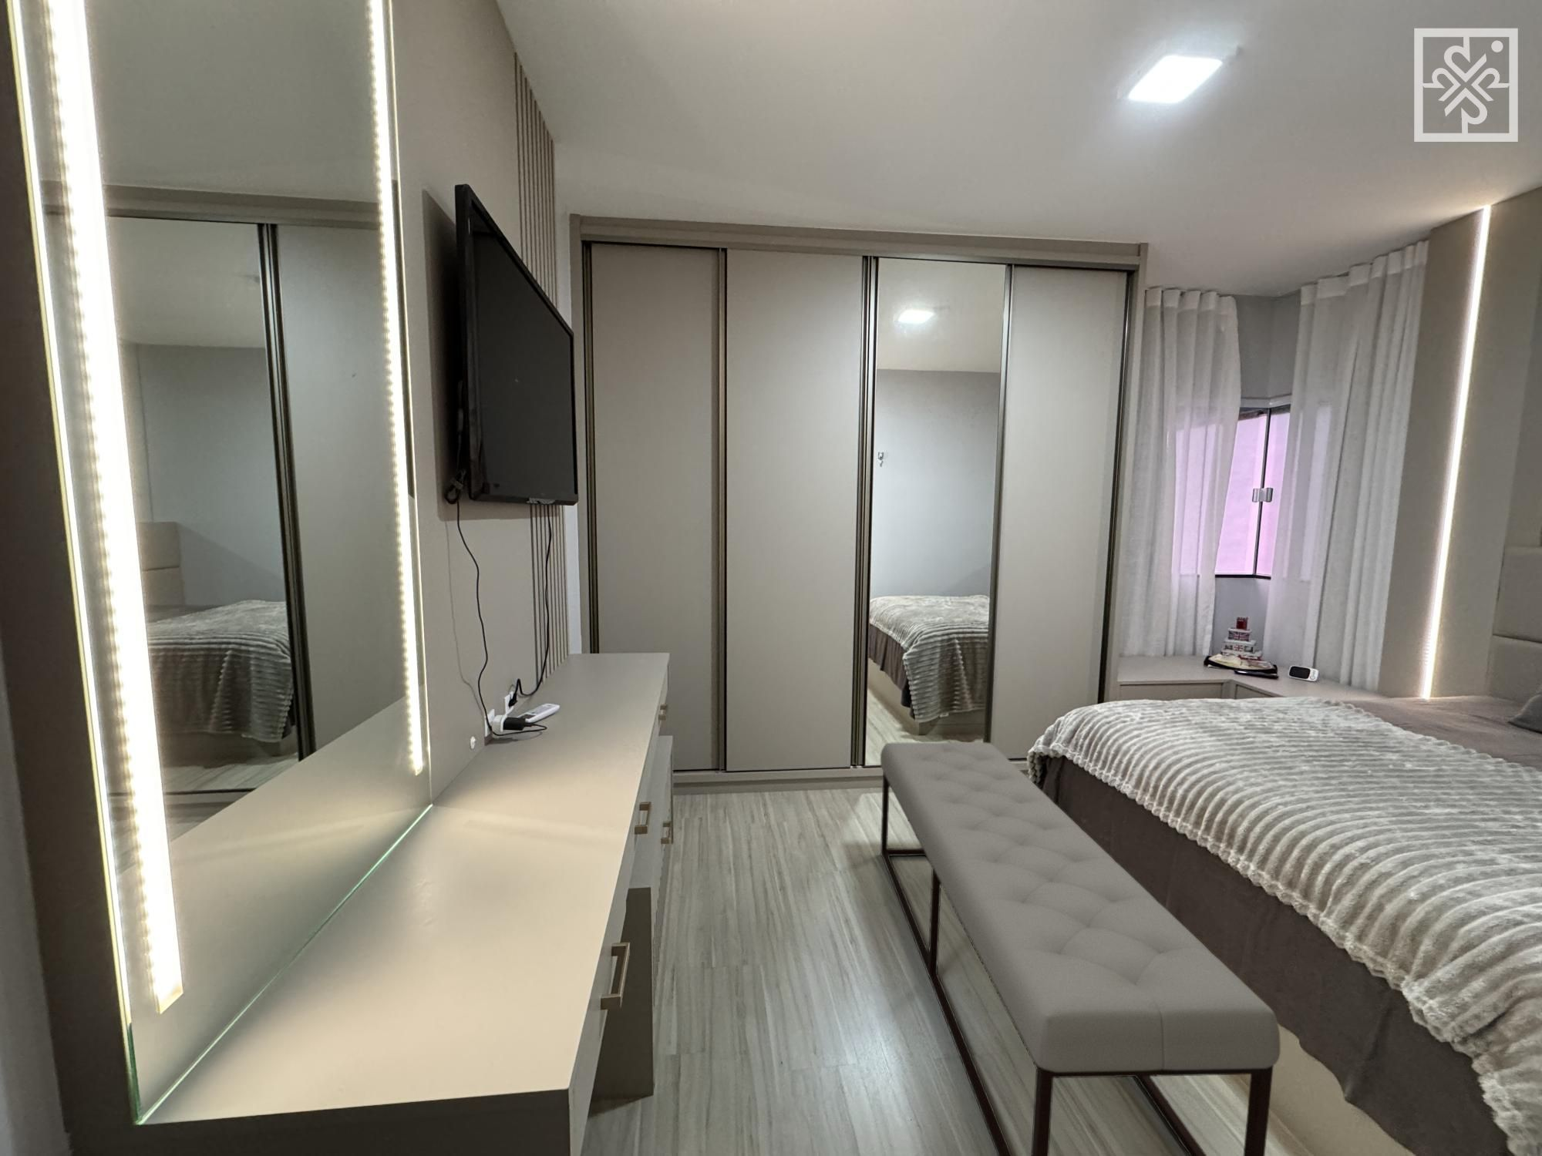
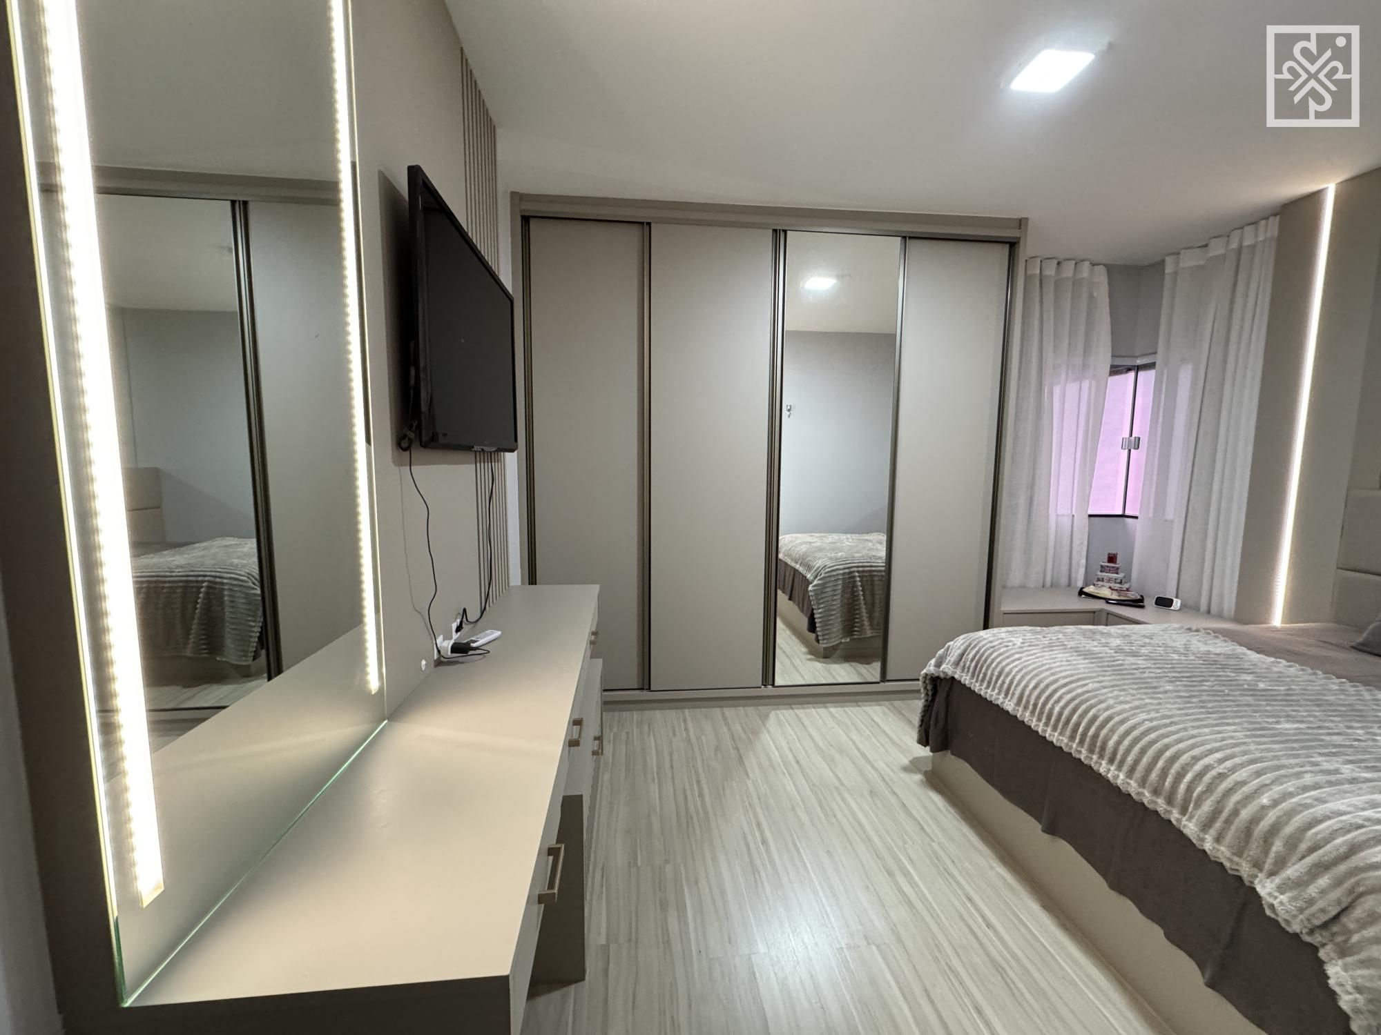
- bench [880,742,1281,1156]
